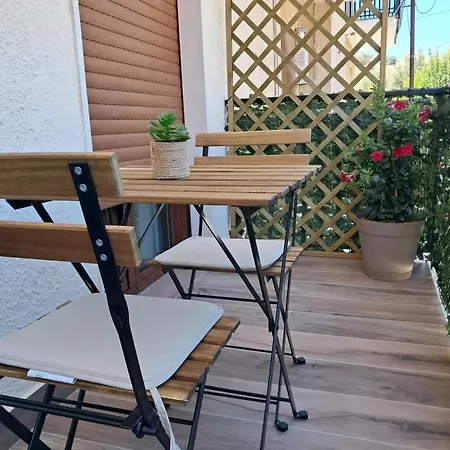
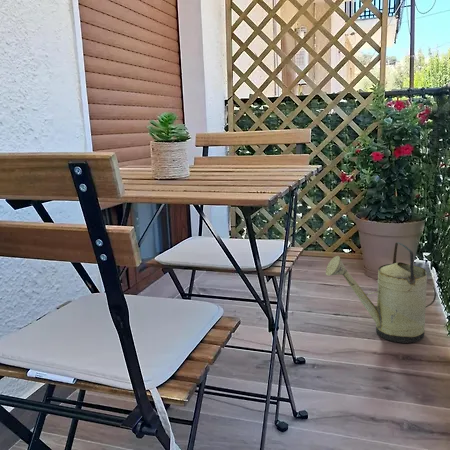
+ watering can [325,241,437,344]
